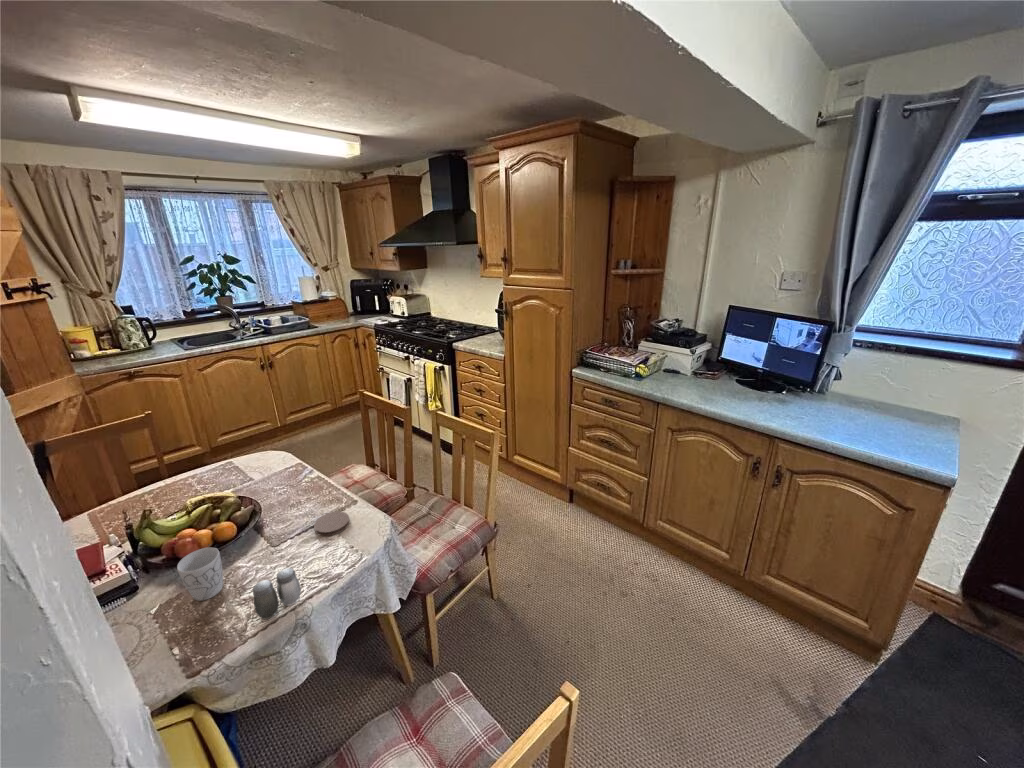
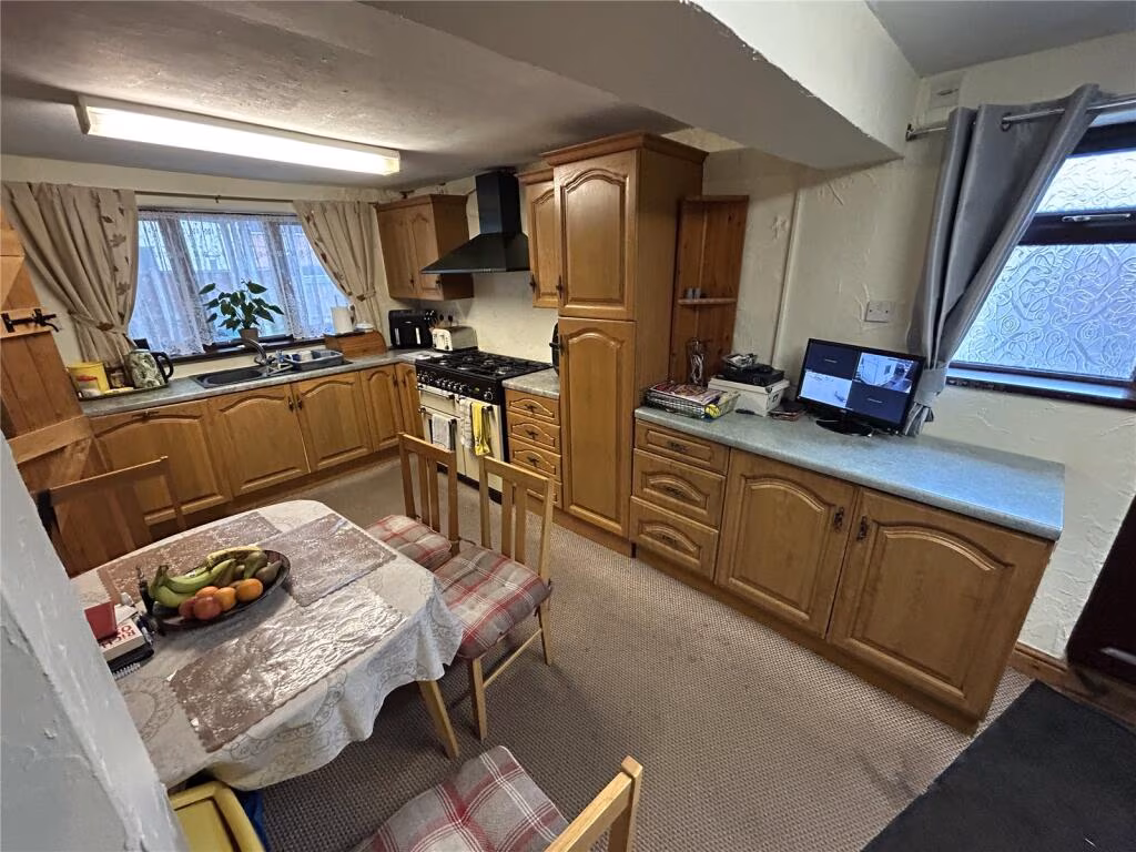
- coaster [313,510,351,537]
- mug [176,547,224,602]
- salt and pepper shaker [252,567,302,620]
